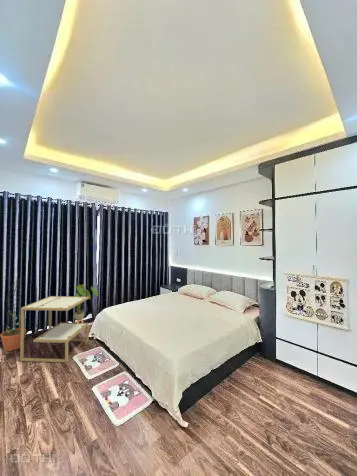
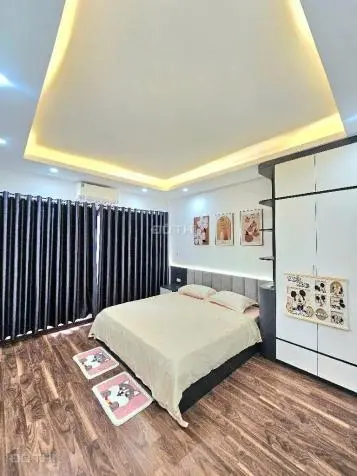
- house plant [73,283,99,331]
- decorative plant [0,277,27,352]
- side table [19,295,90,363]
